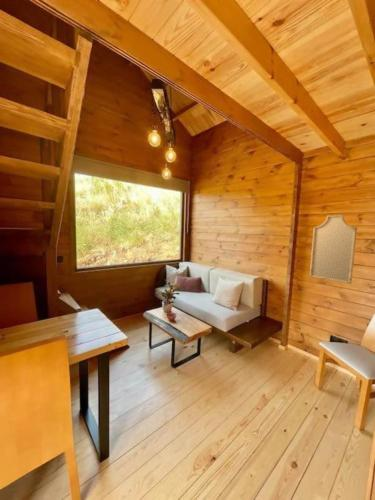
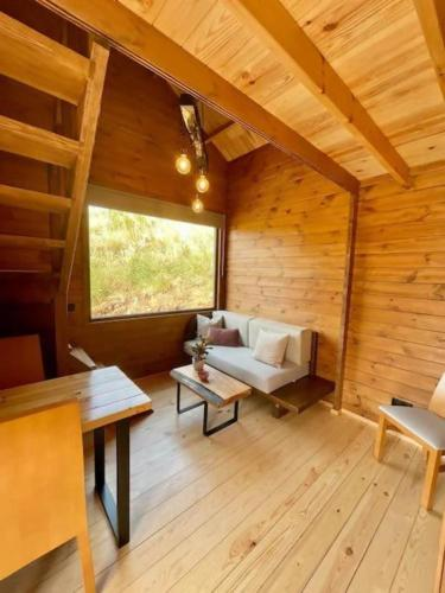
- home mirror [309,214,358,285]
